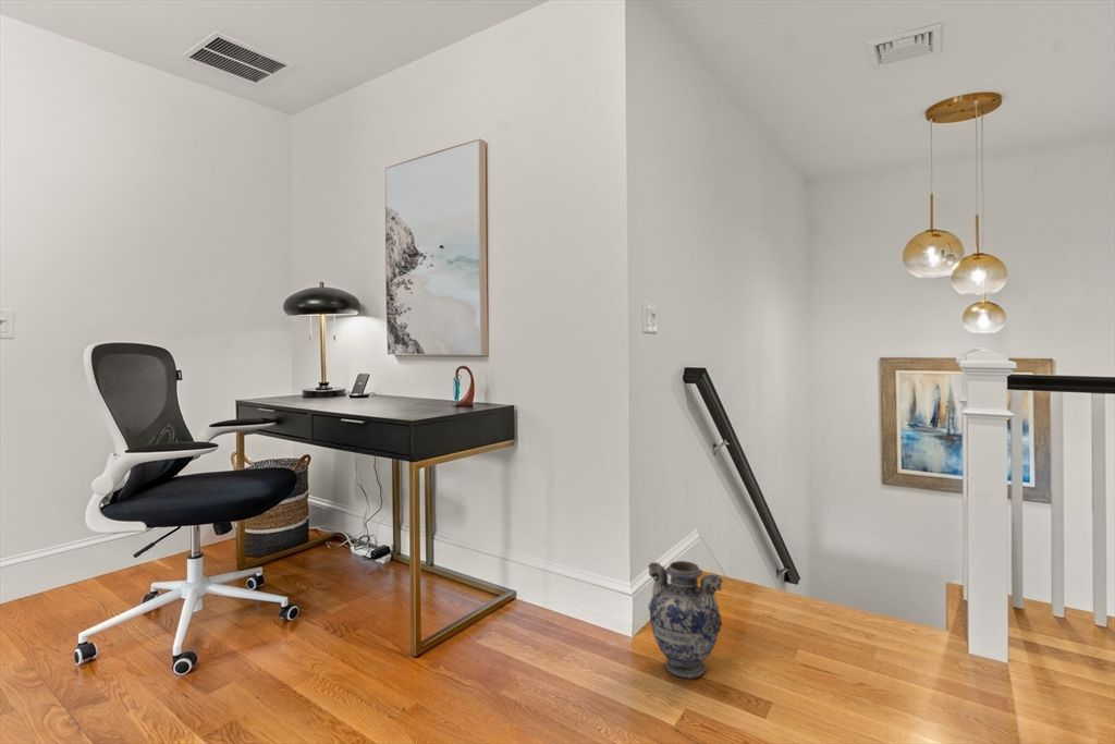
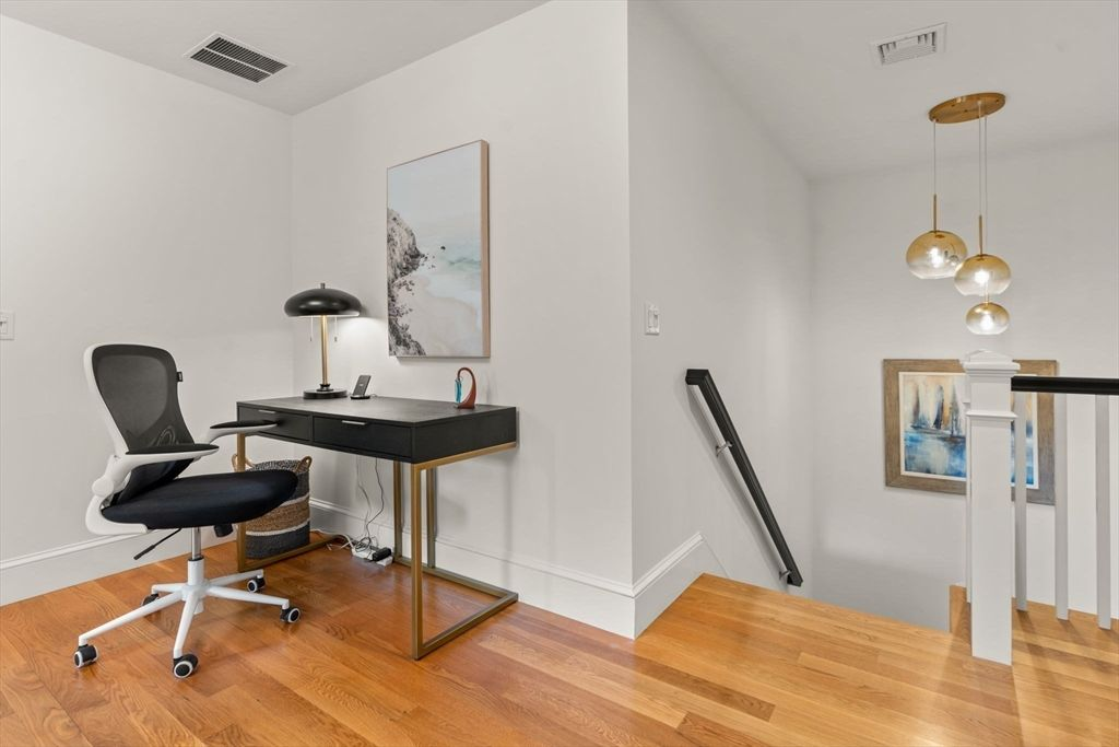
- vase [647,560,724,680]
